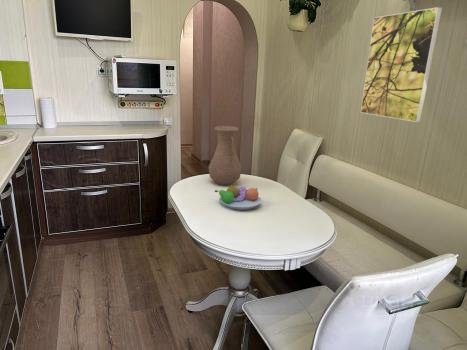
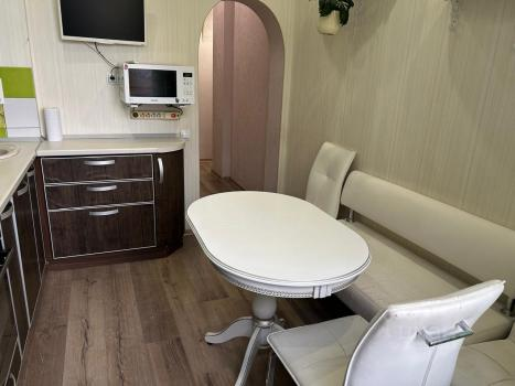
- vase [208,125,242,186]
- fruit bowl [214,184,263,211]
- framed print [360,6,443,123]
